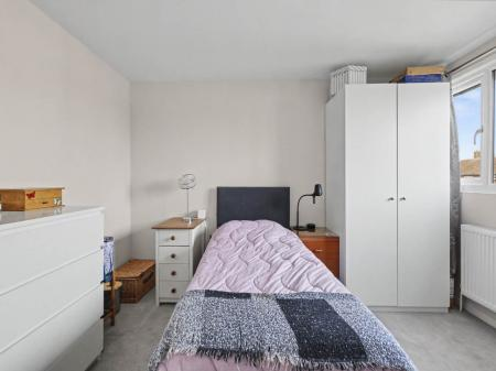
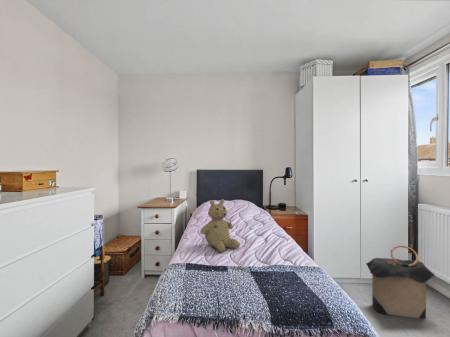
+ laundry hamper [365,244,436,320]
+ teddy bear [200,198,241,253]
